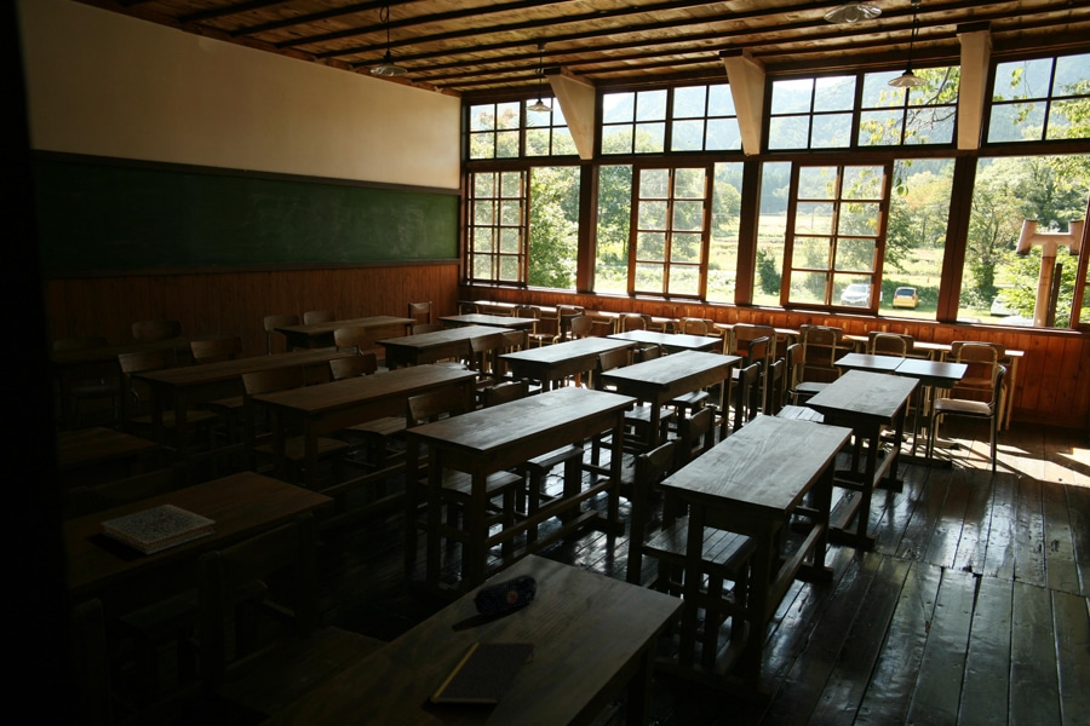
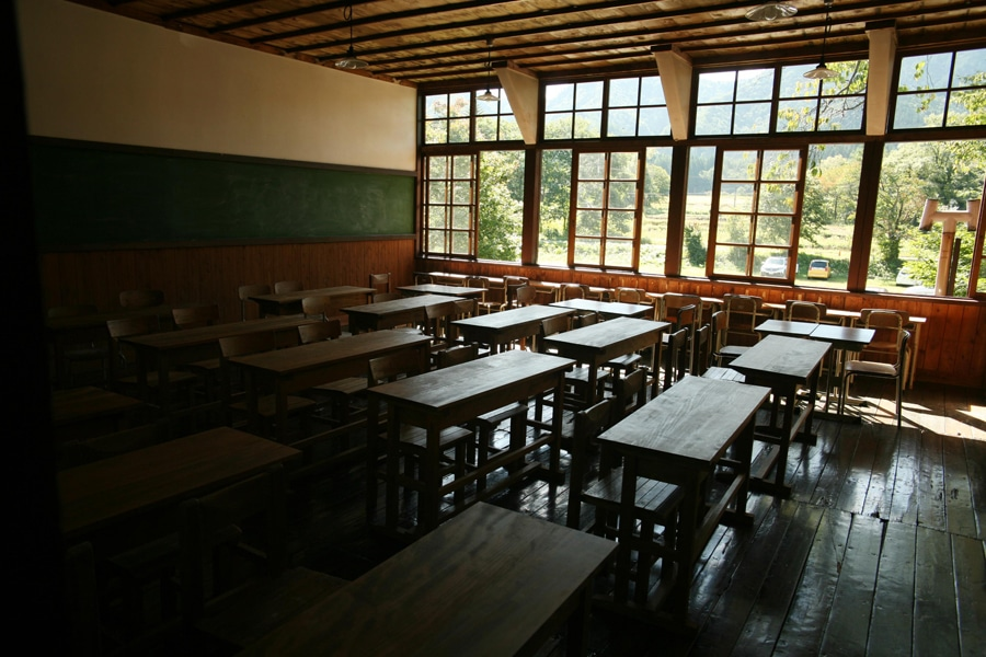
- notepad [428,641,535,705]
- book [99,503,218,555]
- pencil case [471,574,539,616]
